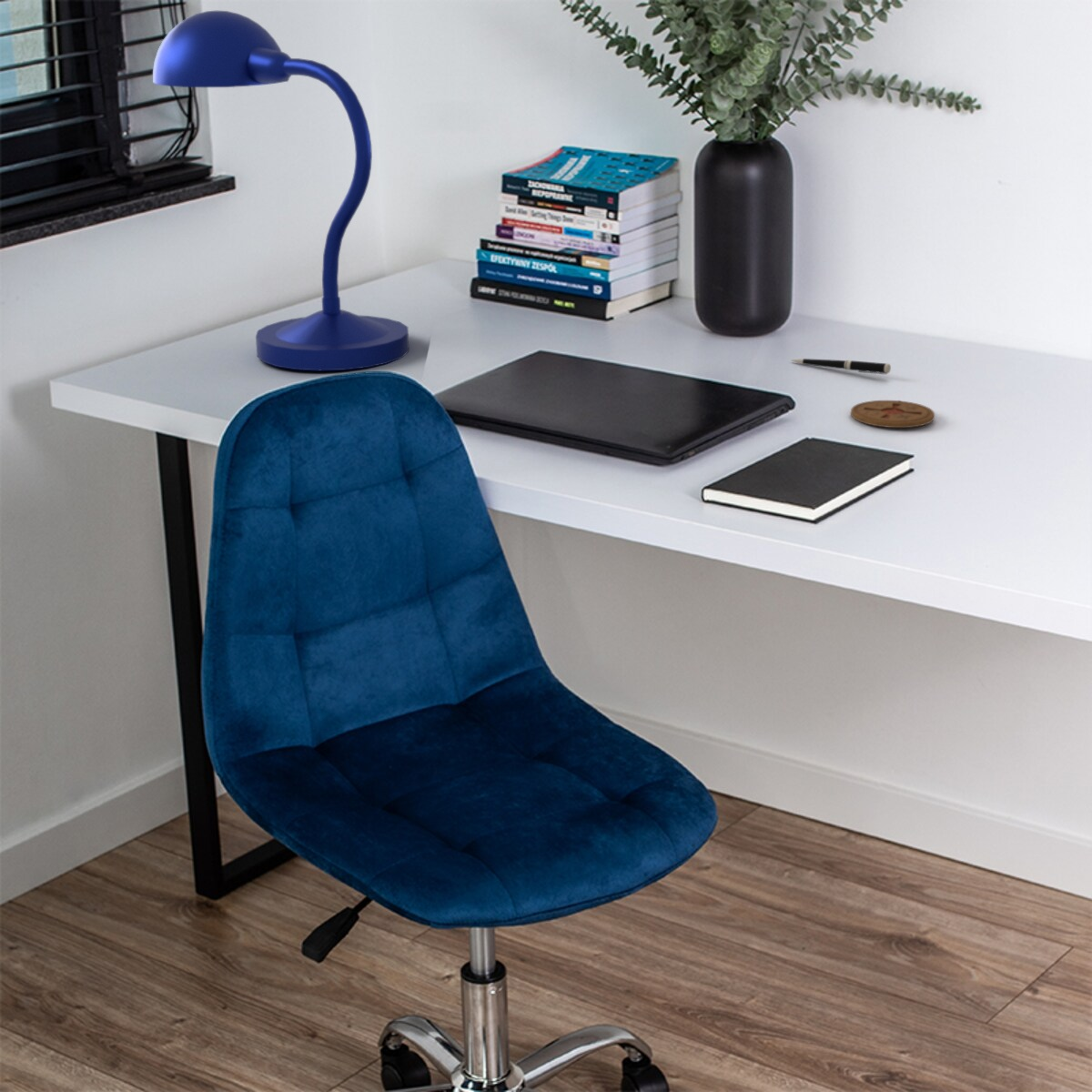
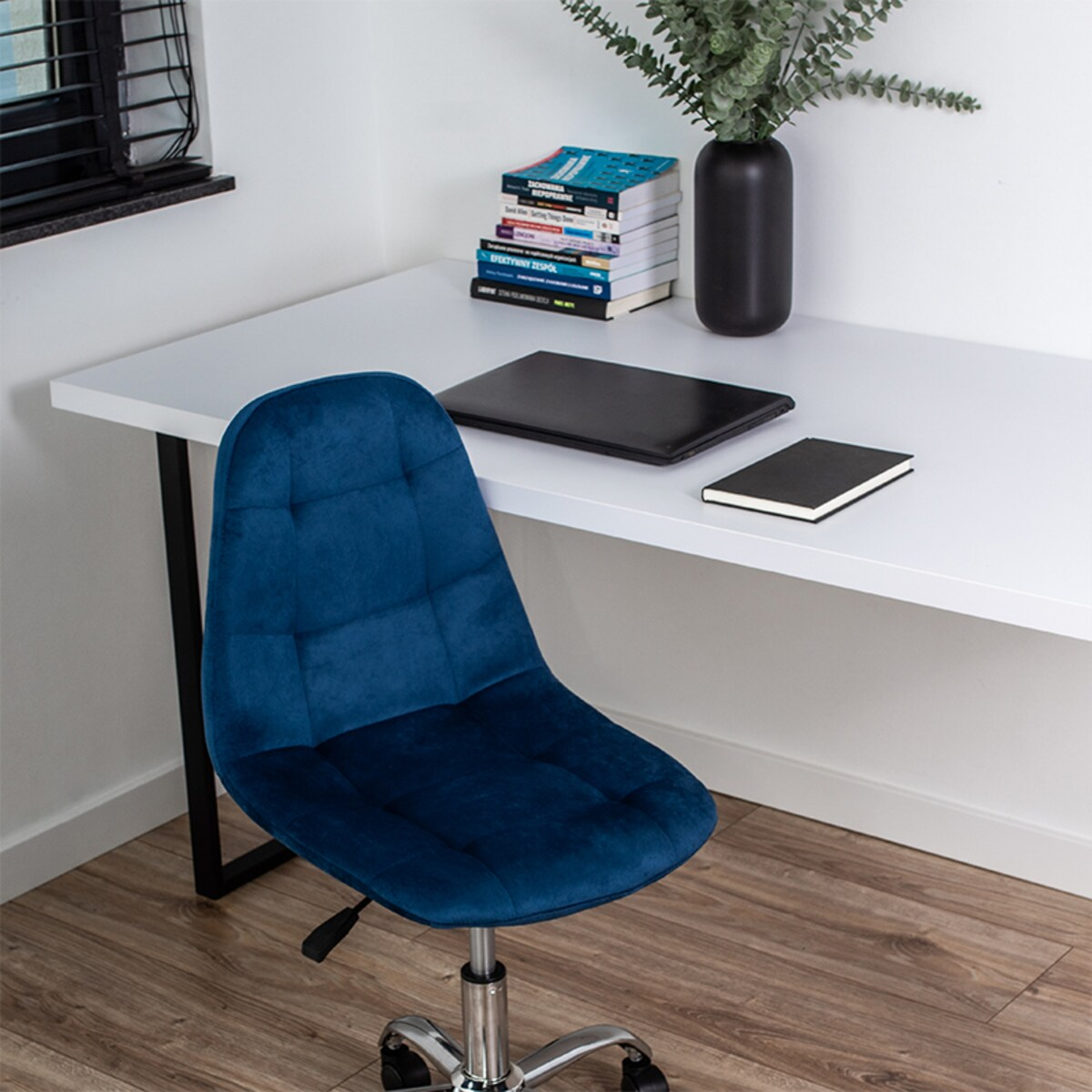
- pen [791,358,892,376]
- desk lamp [152,10,410,371]
- coaster [850,399,935,429]
